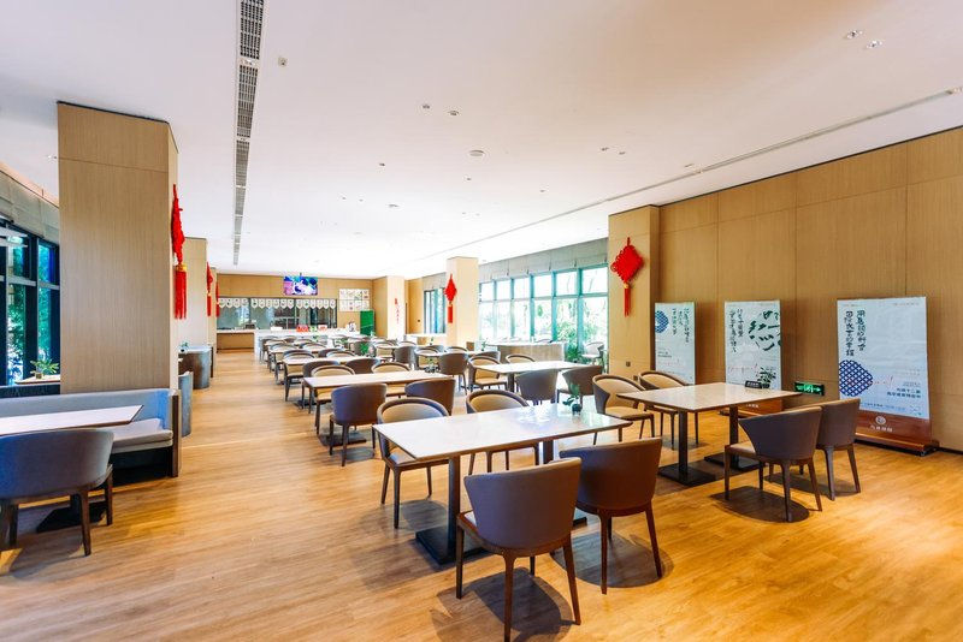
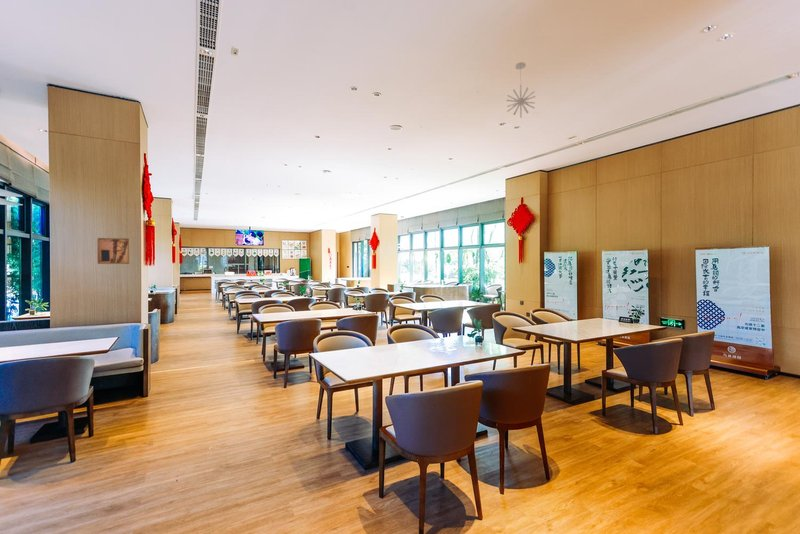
+ wall art [96,237,131,265]
+ pendant light [506,61,536,119]
